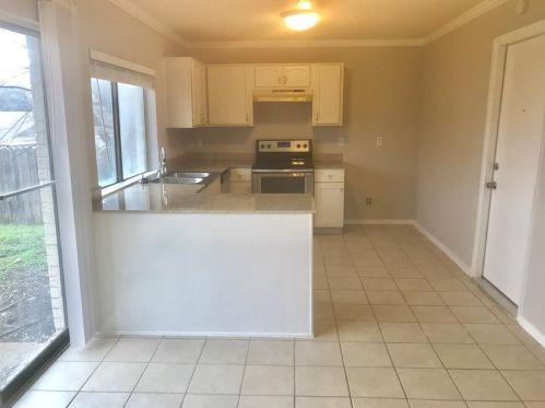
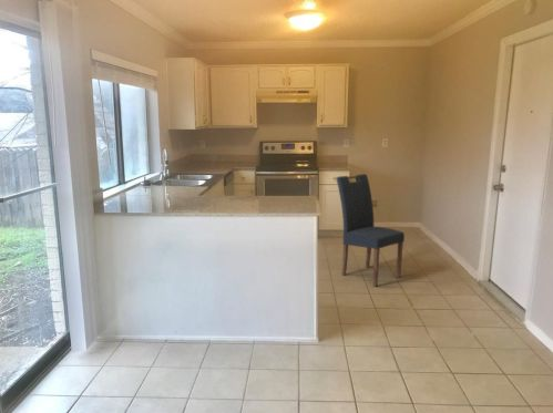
+ dining chair [336,173,406,288]
